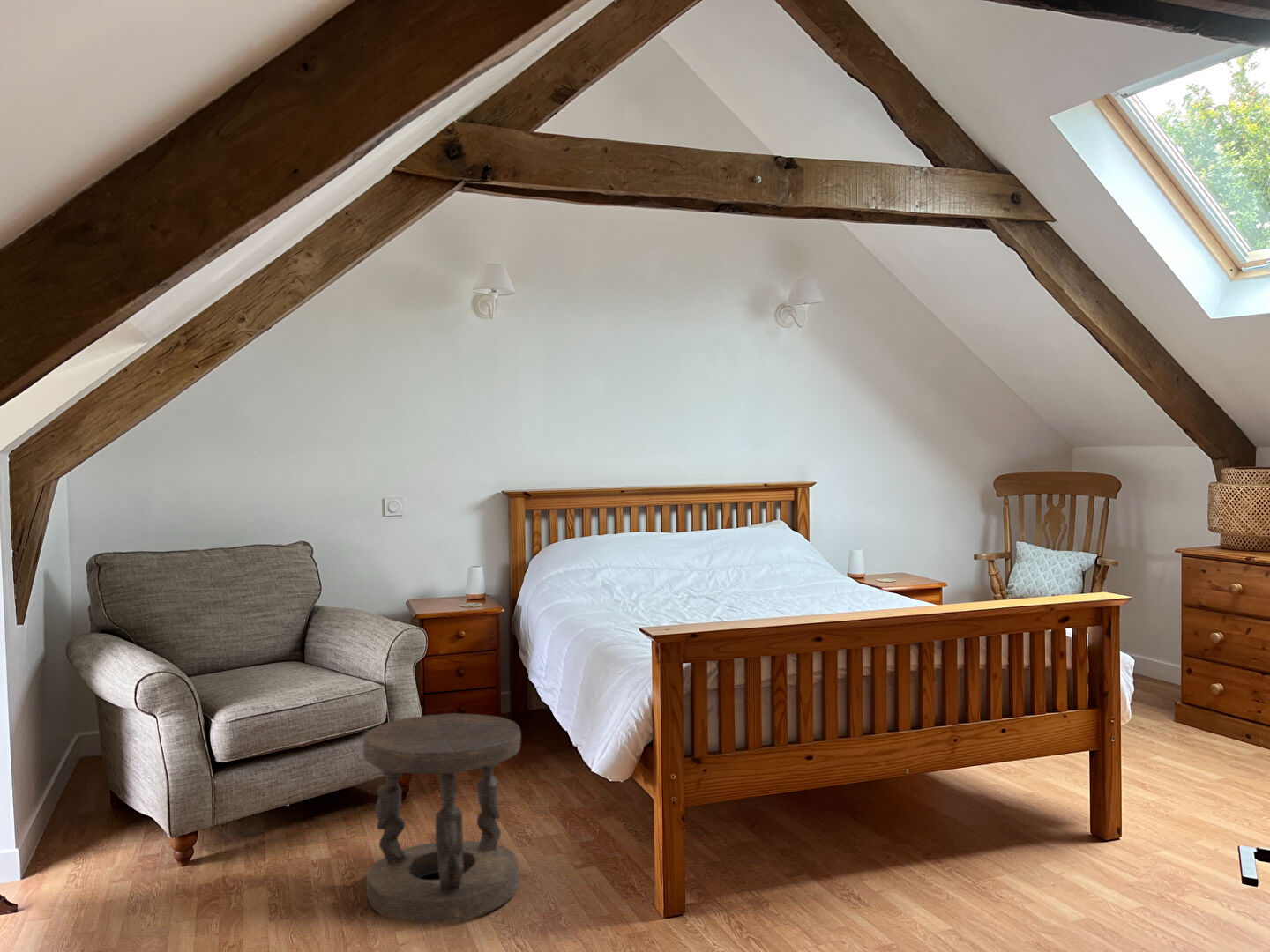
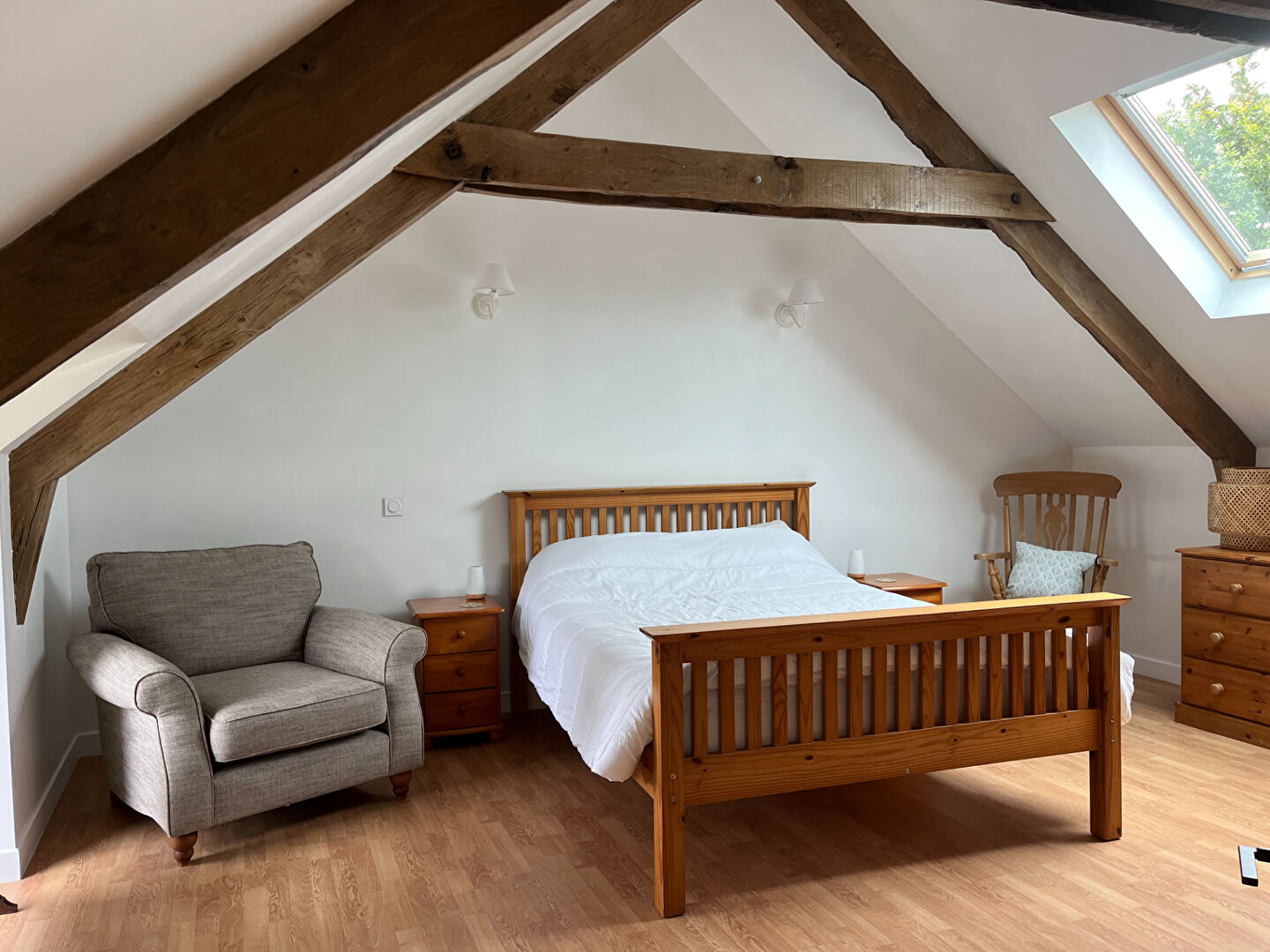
- stool [362,712,522,925]
